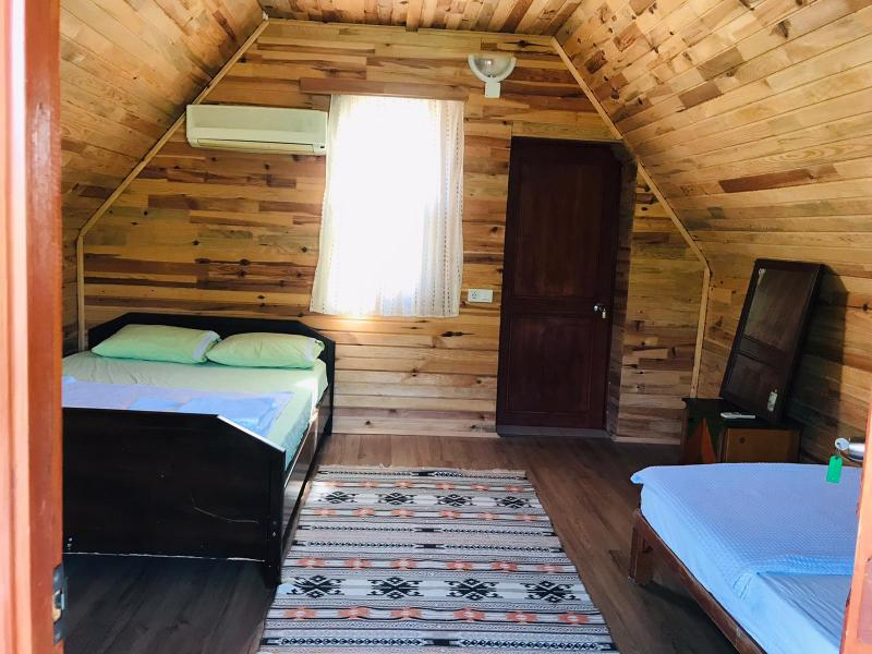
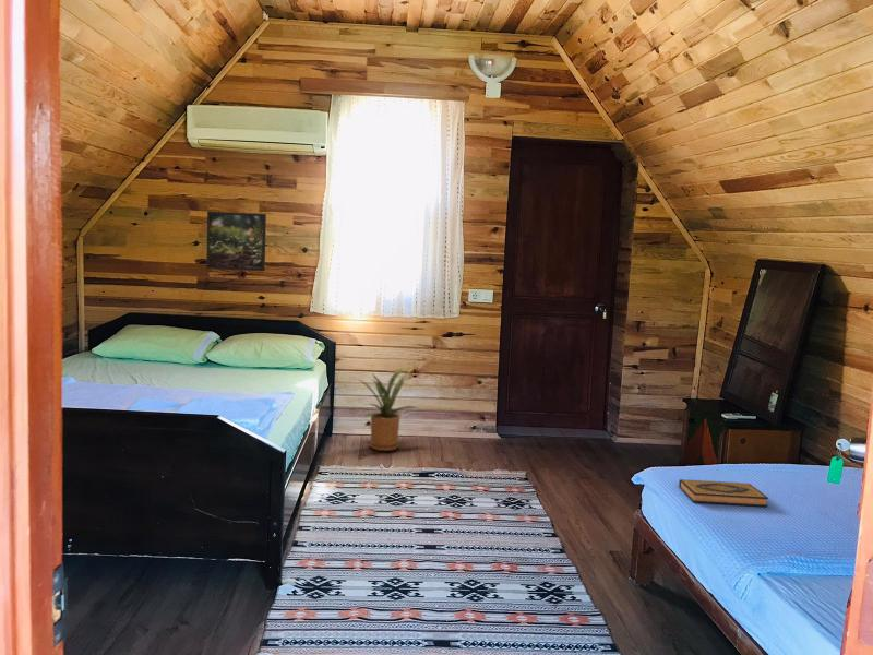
+ house plant [350,364,419,452]
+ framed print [205,211,267,272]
+ hardback book [678,478,769,508]
